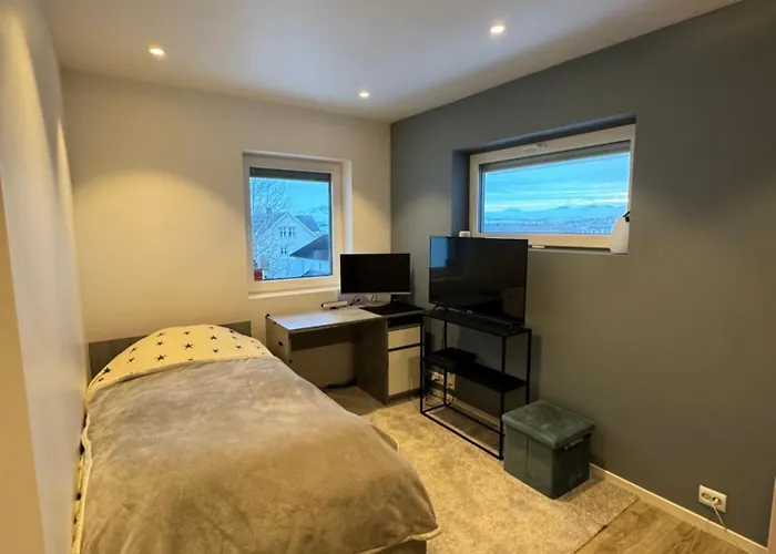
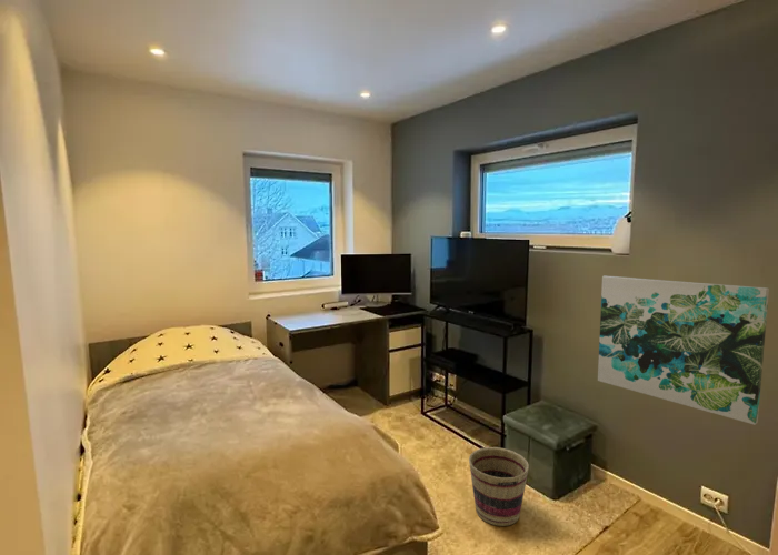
+ wall art [597,275,770,426]
+ basket [468,446,530,527]
